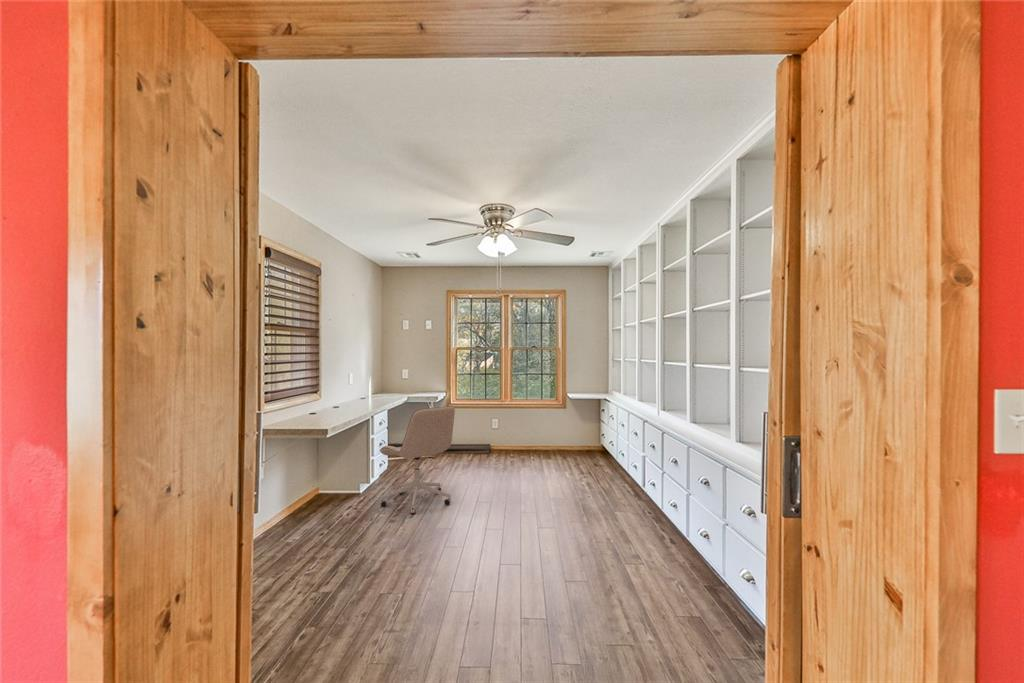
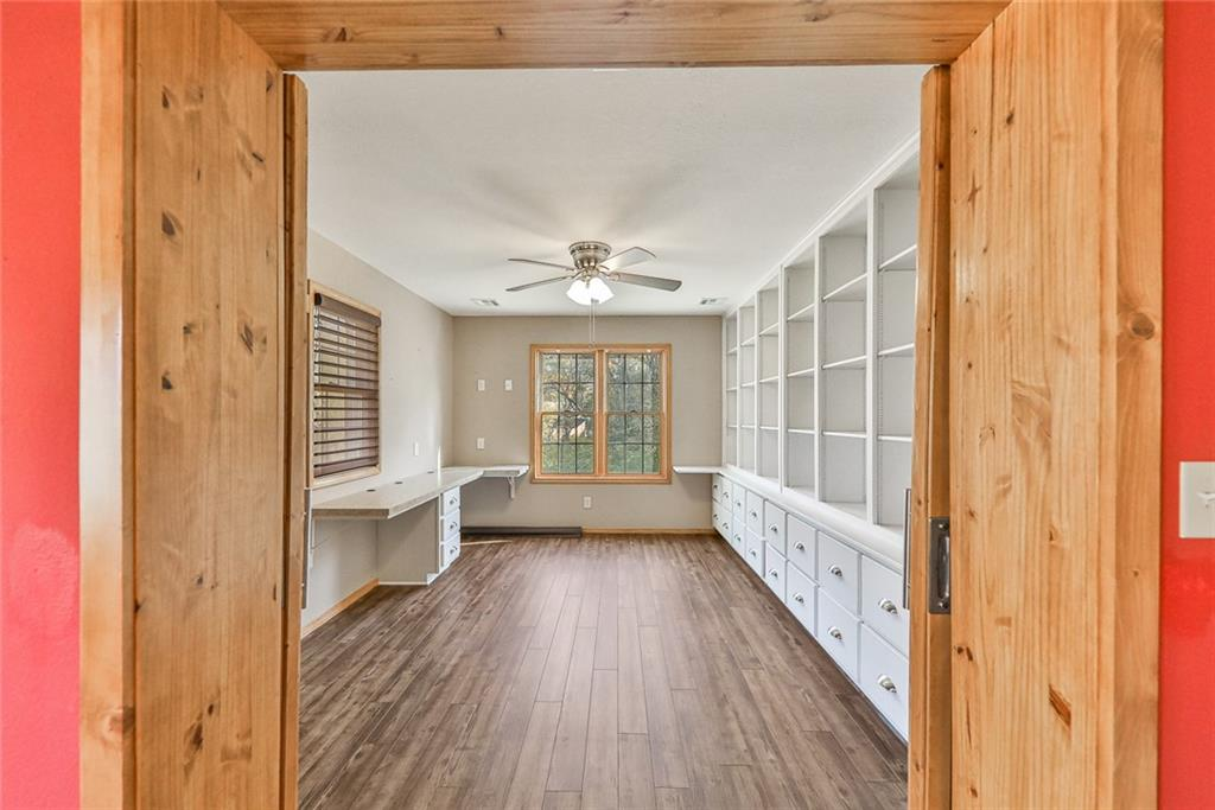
- office chair [379,405,456,515]
